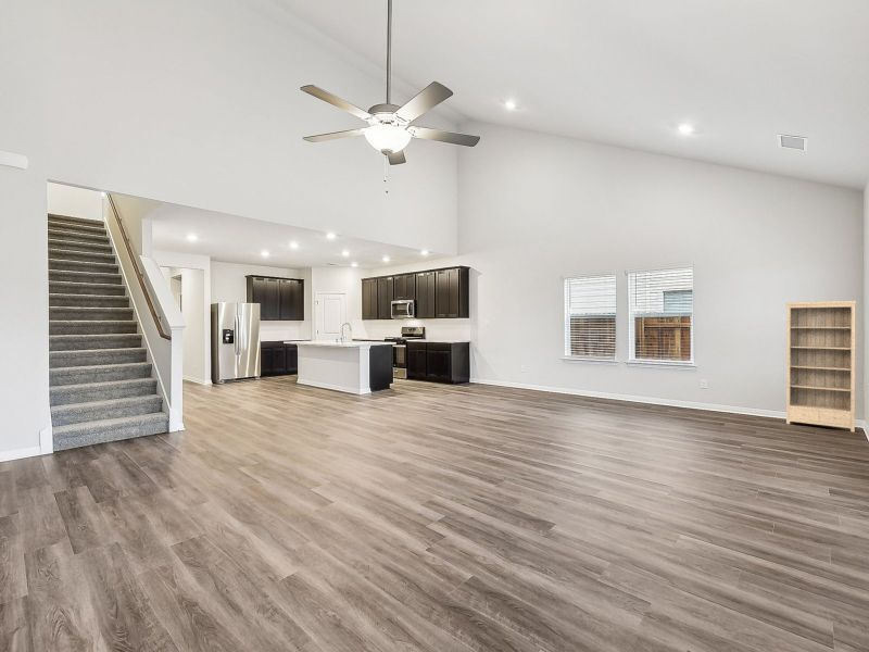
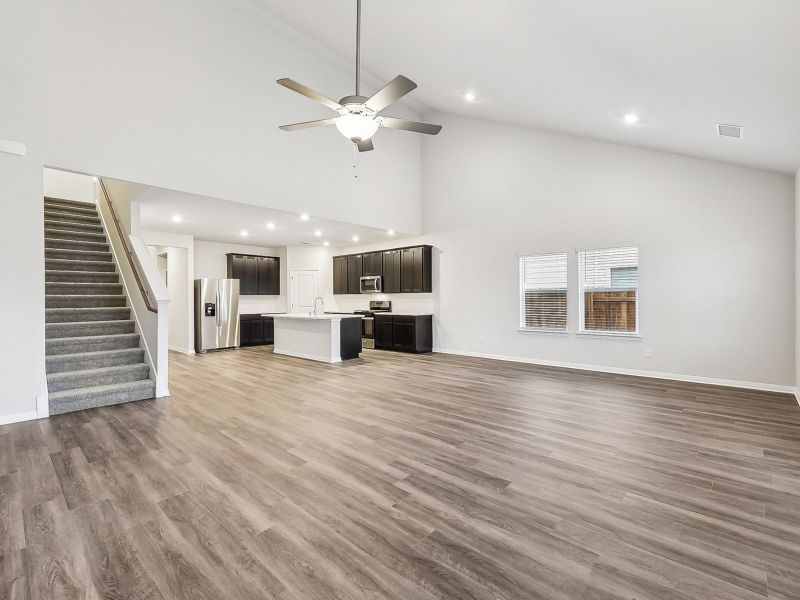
- bookshelf [785,300,857,432]
